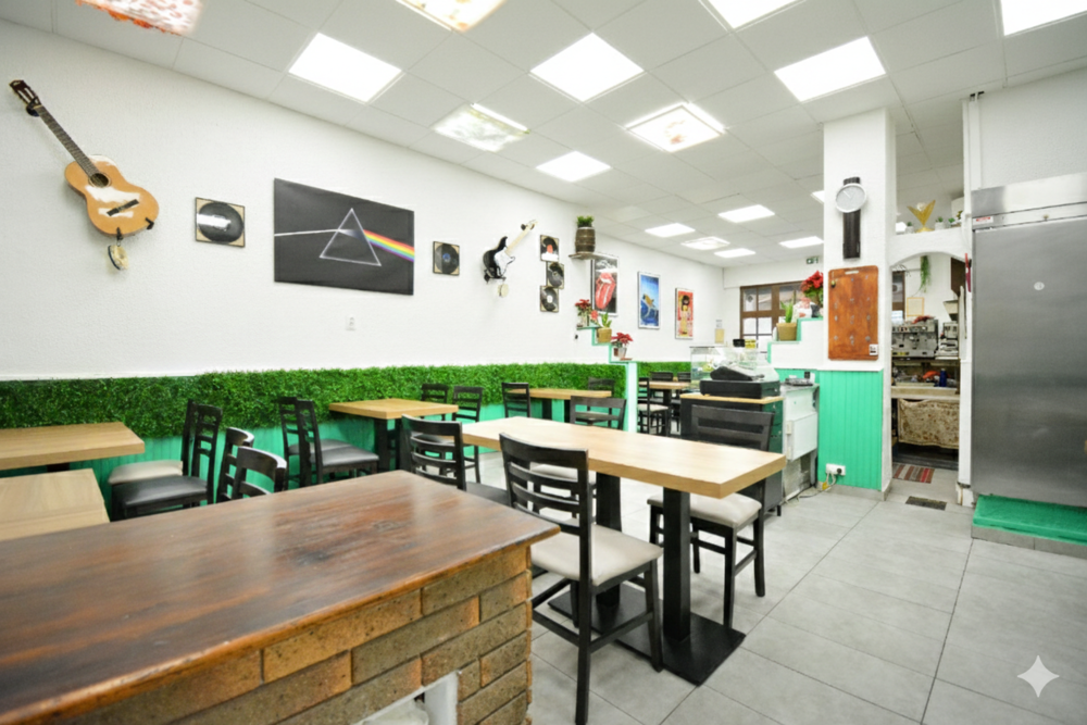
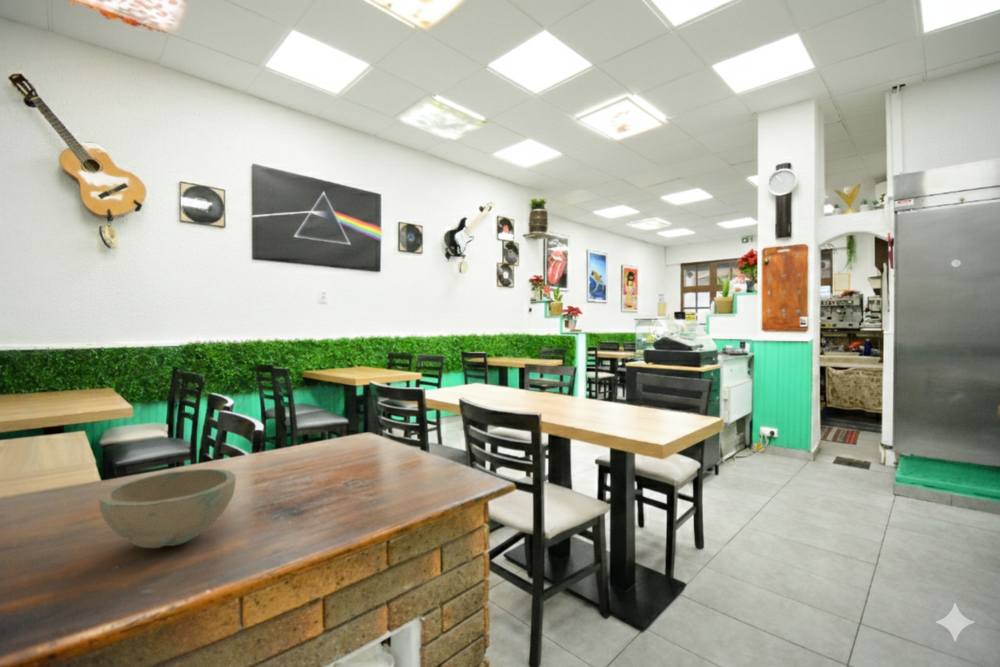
+ bowl [98,468,237,549]
